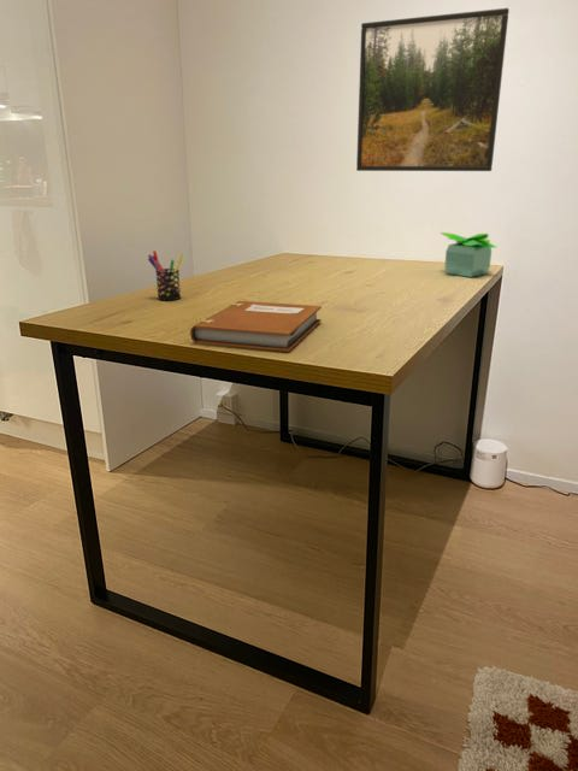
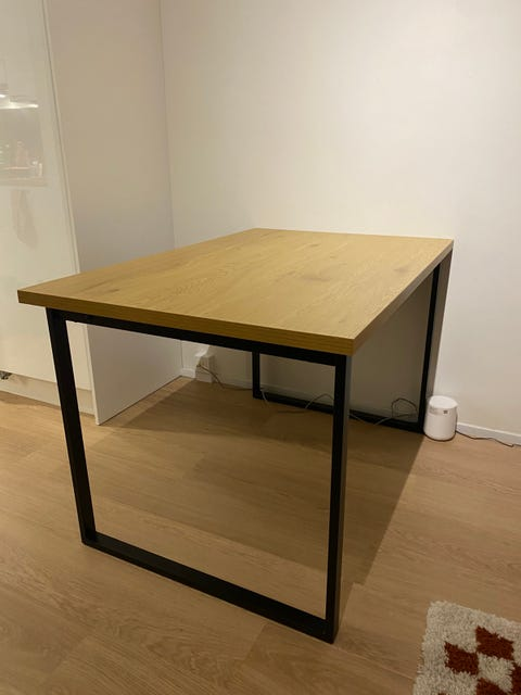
- potted plant [440,231,497,278]
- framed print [355,7,511,172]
- pen holder [147,249,184,301]
- notebook [189,300,323,353]
